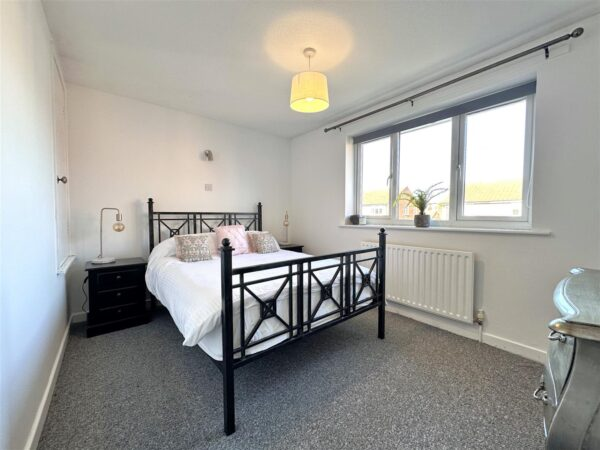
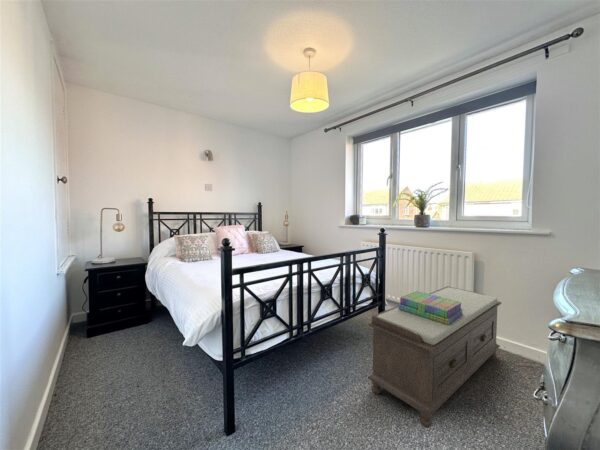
+ stack of books [397,290,464,325]
+ bench [367,285,502,429]
